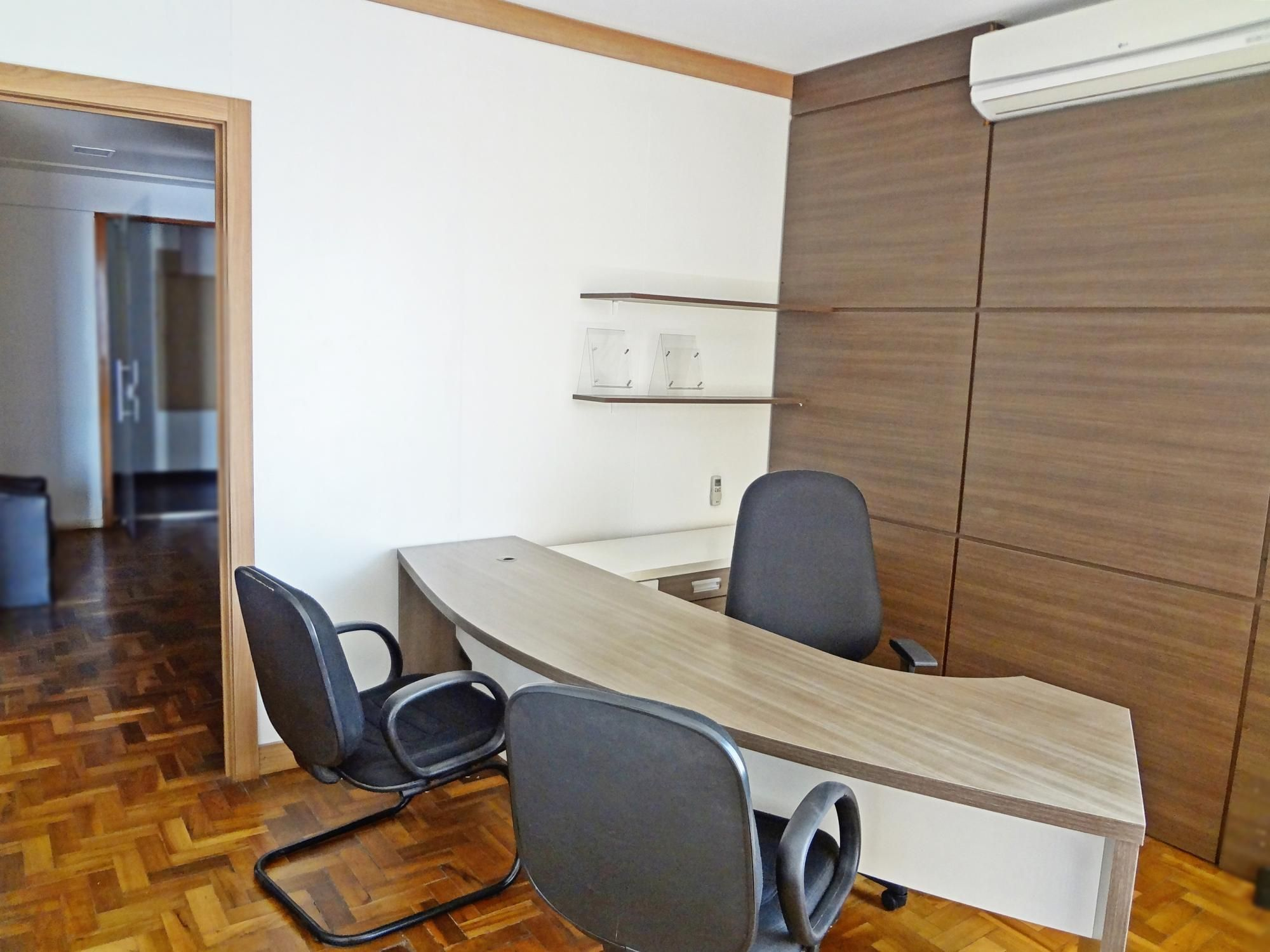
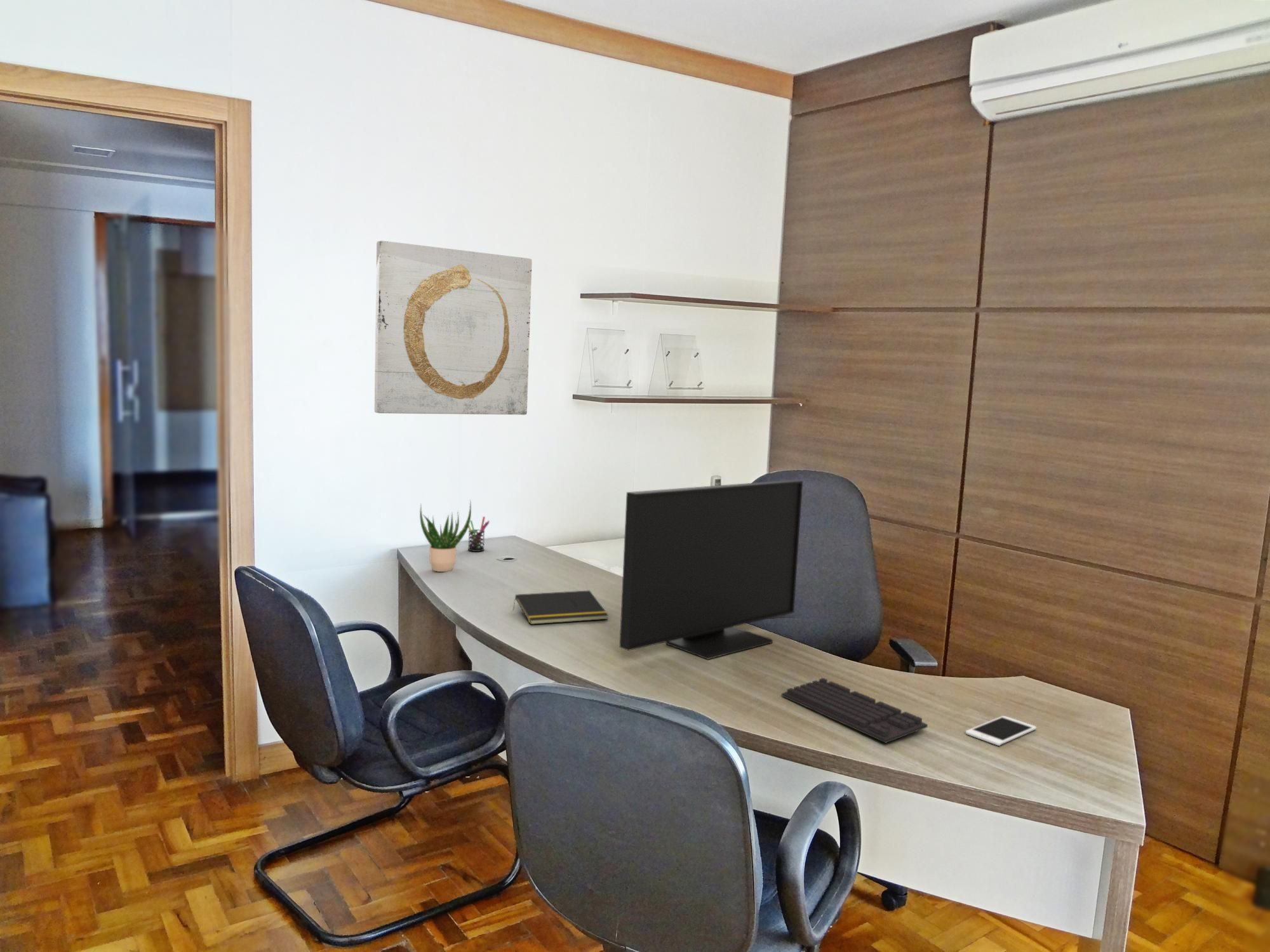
+ pen holder [465,516,490,552]
+ notepad [512,590,609,625]
+ computer monitor [619,479,803,660]
+ wall art [374,240,533,416]
+ keyboard [781,677,928,744]
+ potted plant [419,499,472,572]
+ cell phone [965,715,1037,746]
